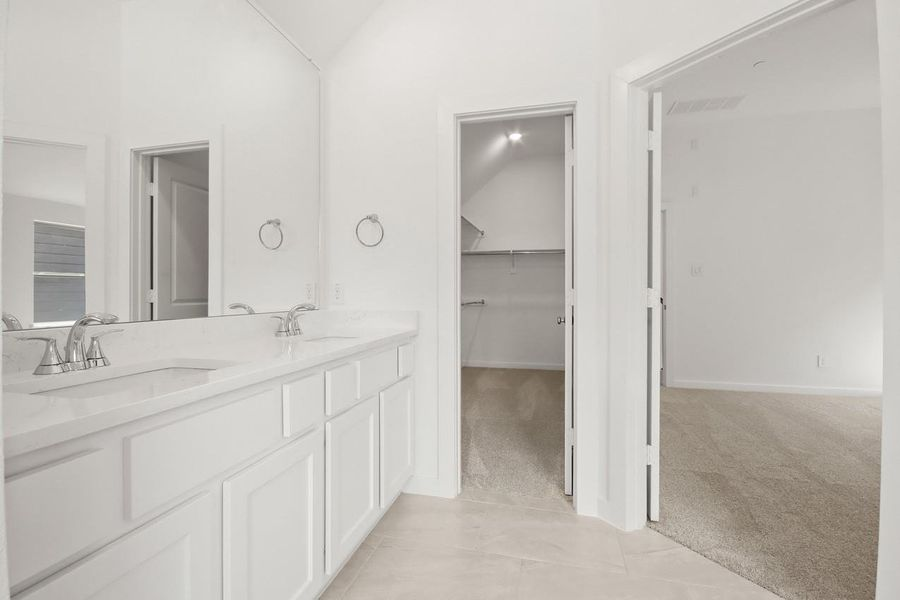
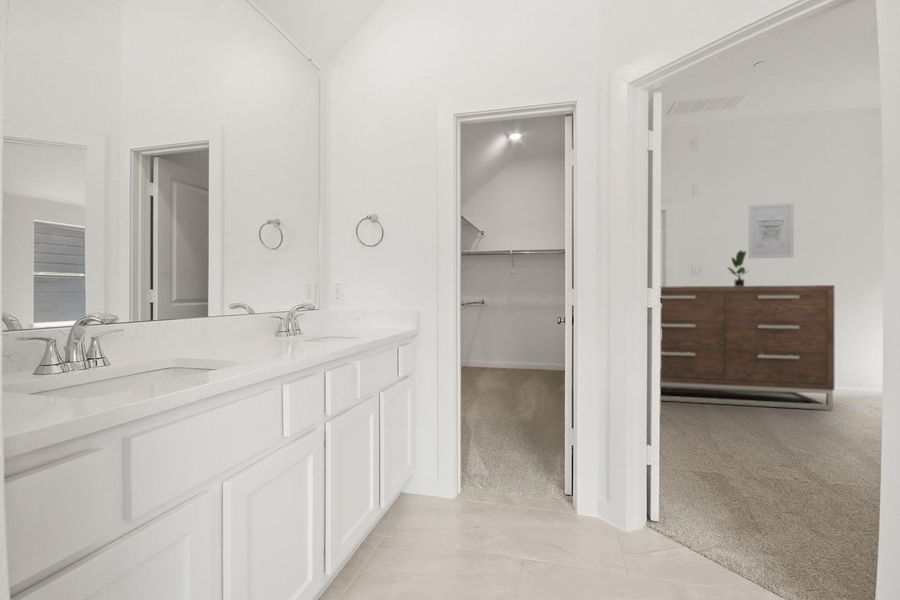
+ dresser [660,284,835,411]
+ wall art [747,202,795,259]
+ potted plant [726,249,751,286]
